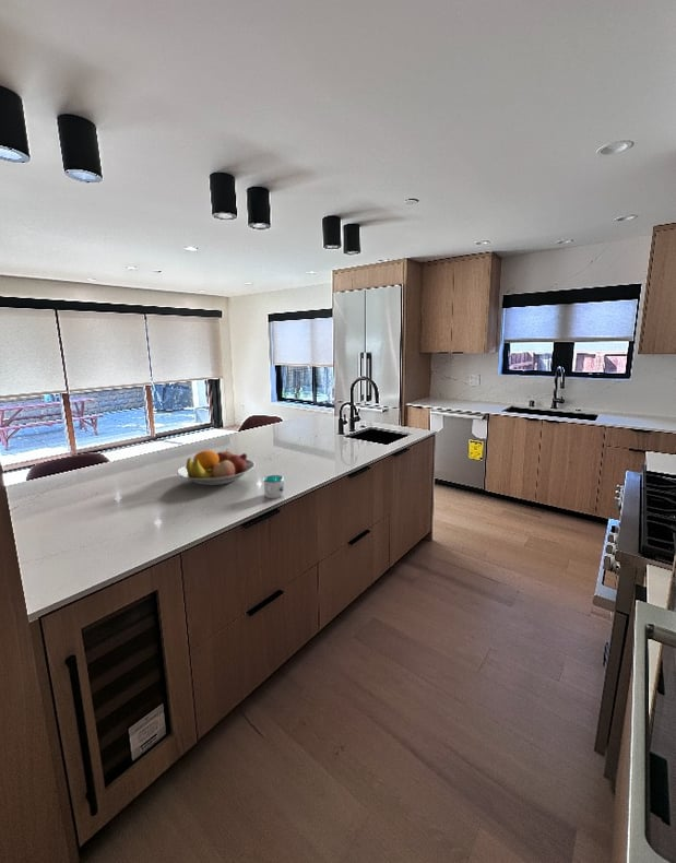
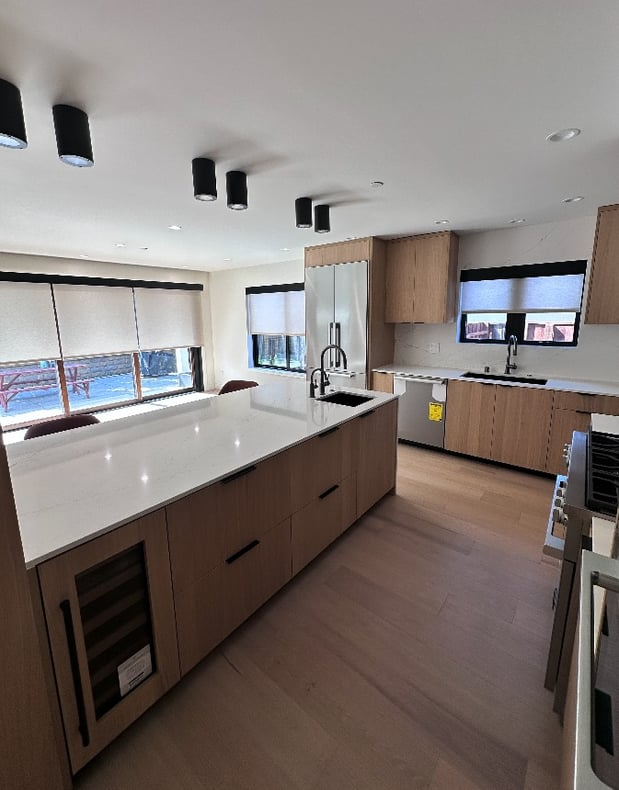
- fruit bowl [176,449,256,486]
- mug [262,474,285,499]
